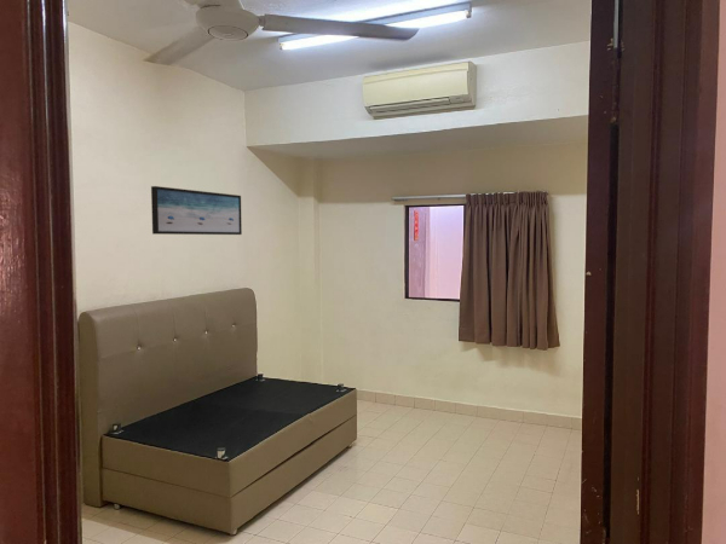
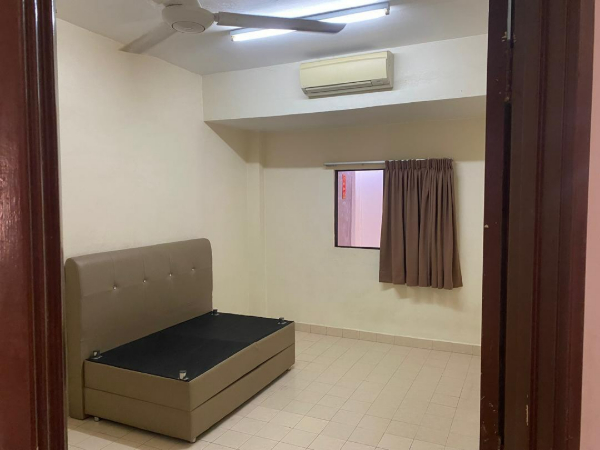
- wall art [150,185,243,236]
